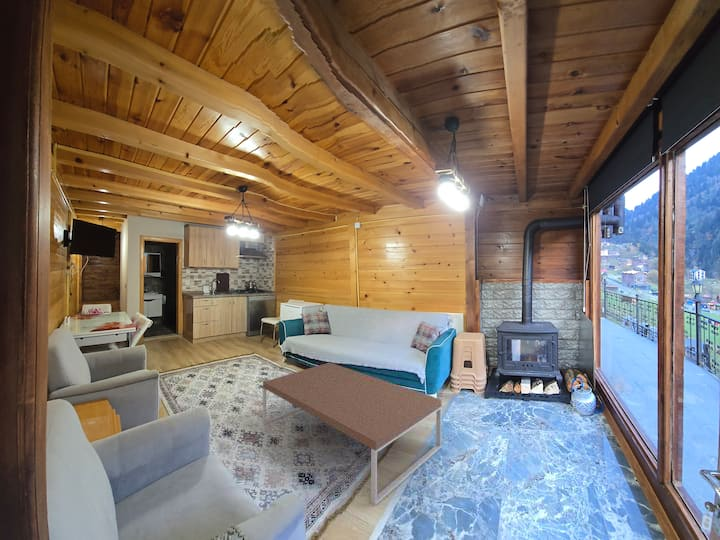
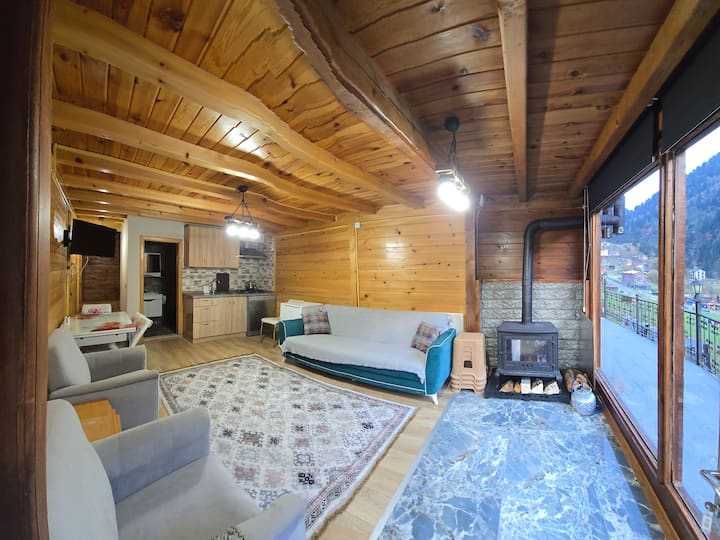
- coffee table [262,362,442,506]
